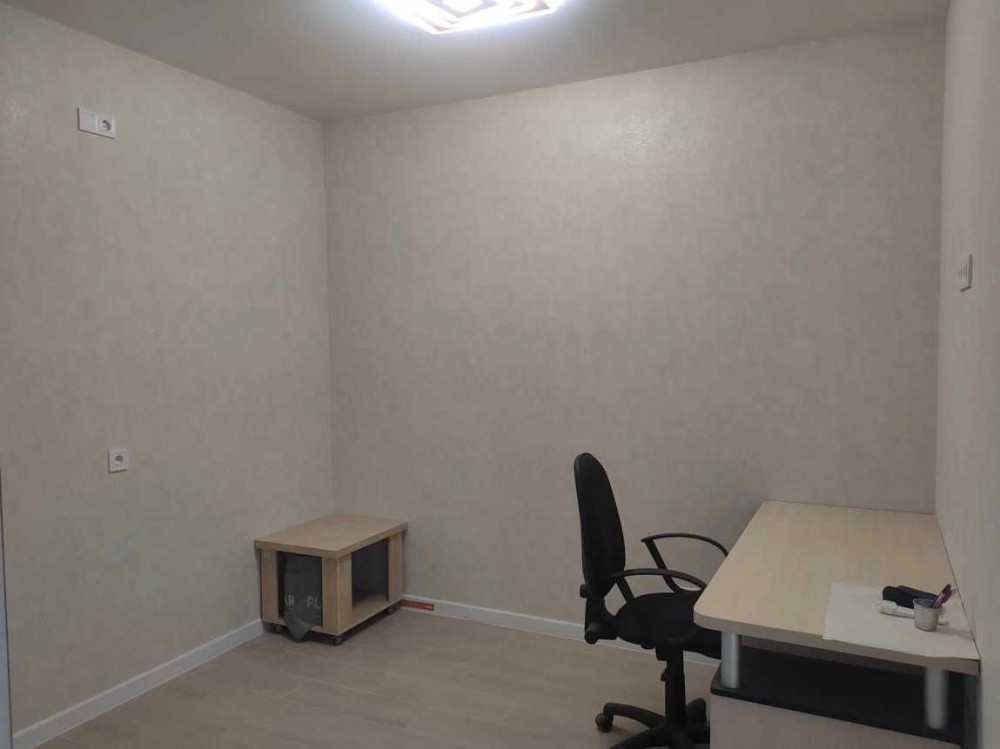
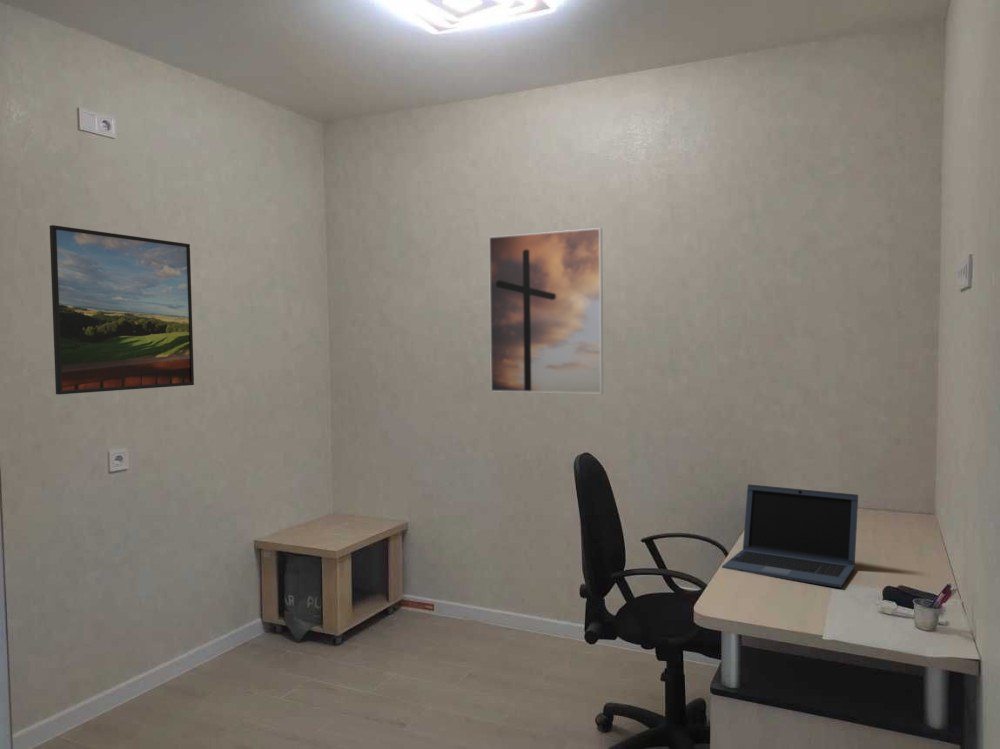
+ laptop [721,483,859,589]
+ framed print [488,227,604,394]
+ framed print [49,224,195,395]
